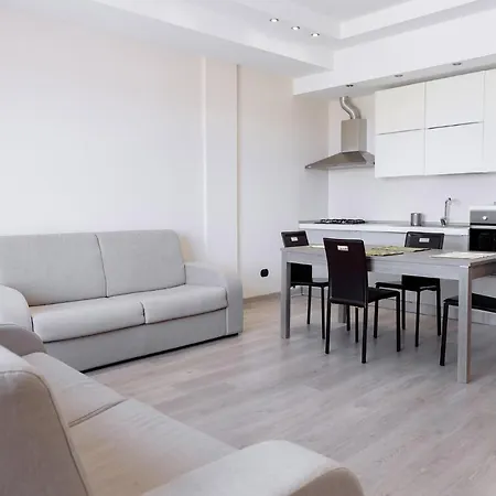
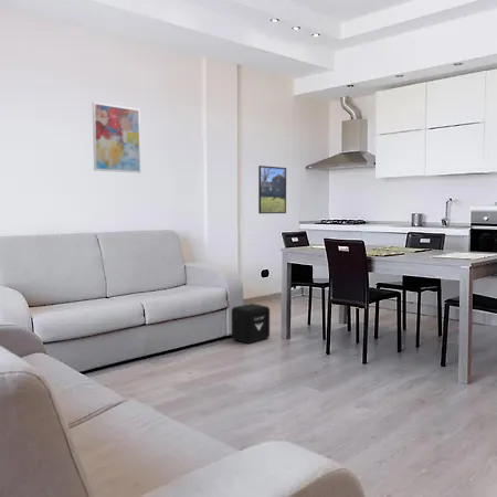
+ air purifier [231,303,271,345]
+ wall art [92,102,141,175]
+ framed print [257,165,287,214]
